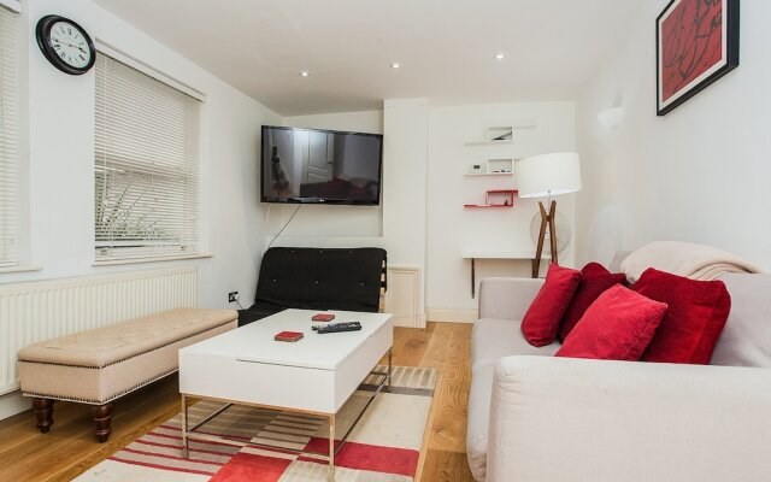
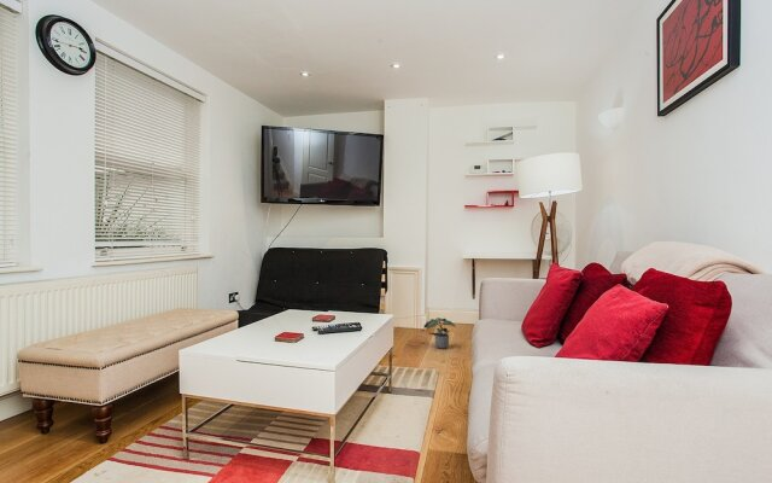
+ potted plant [422,316,457,350]
